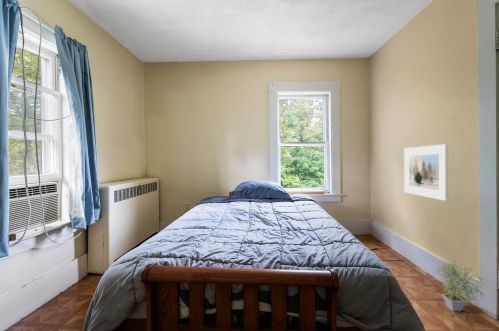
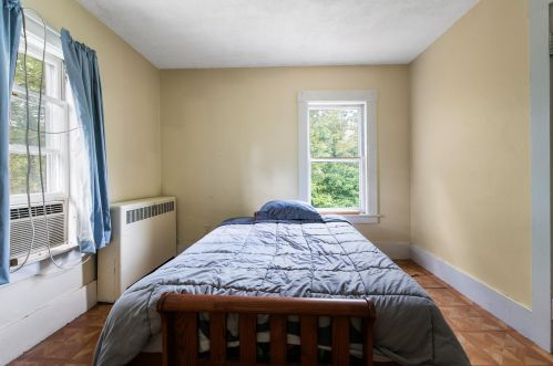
- potted plant [434,259,489,312]
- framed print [403,143,449,202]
